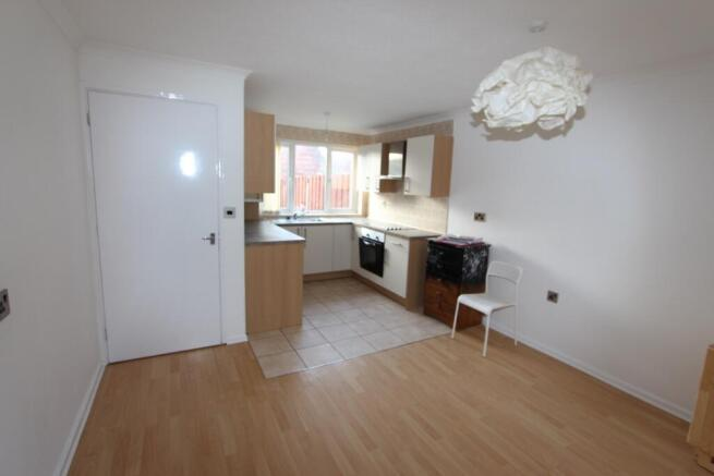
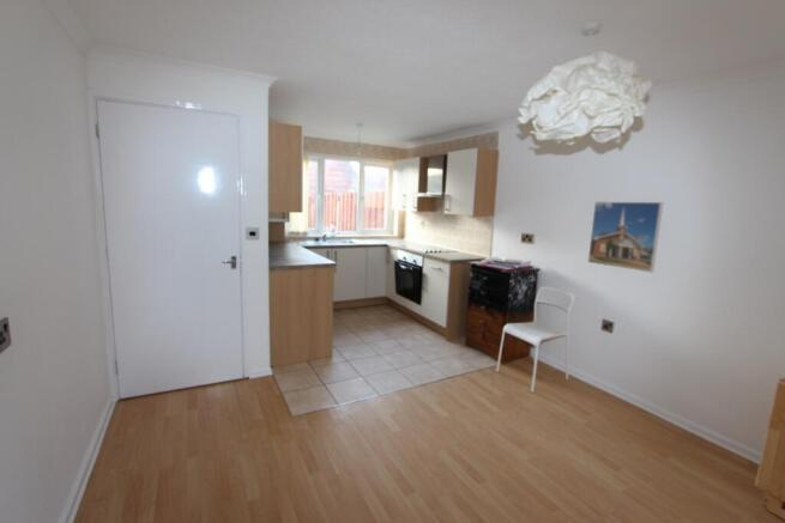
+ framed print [587,200,664,274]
